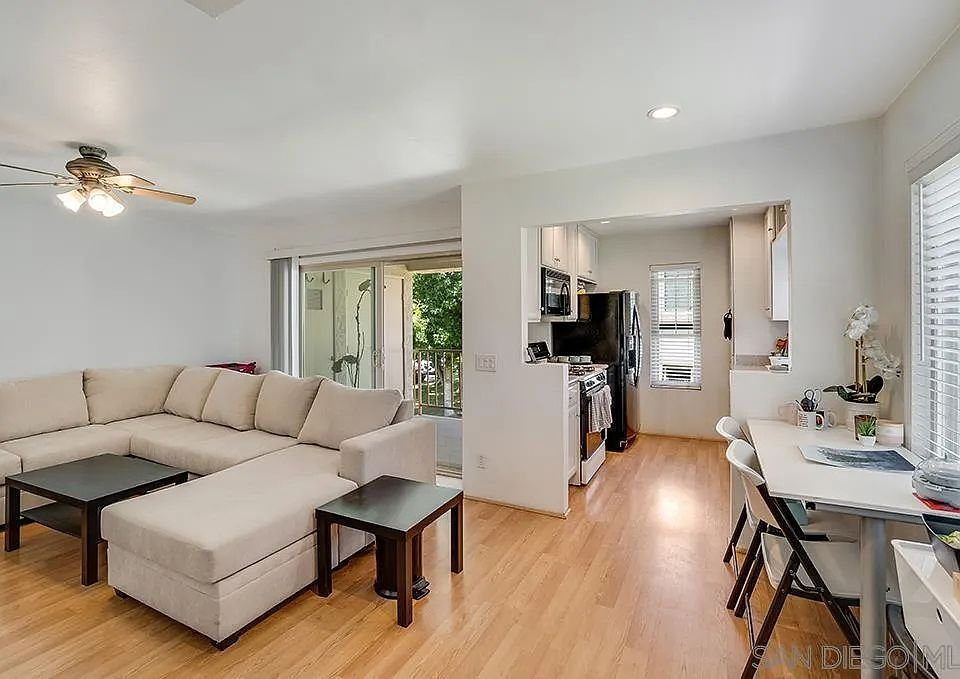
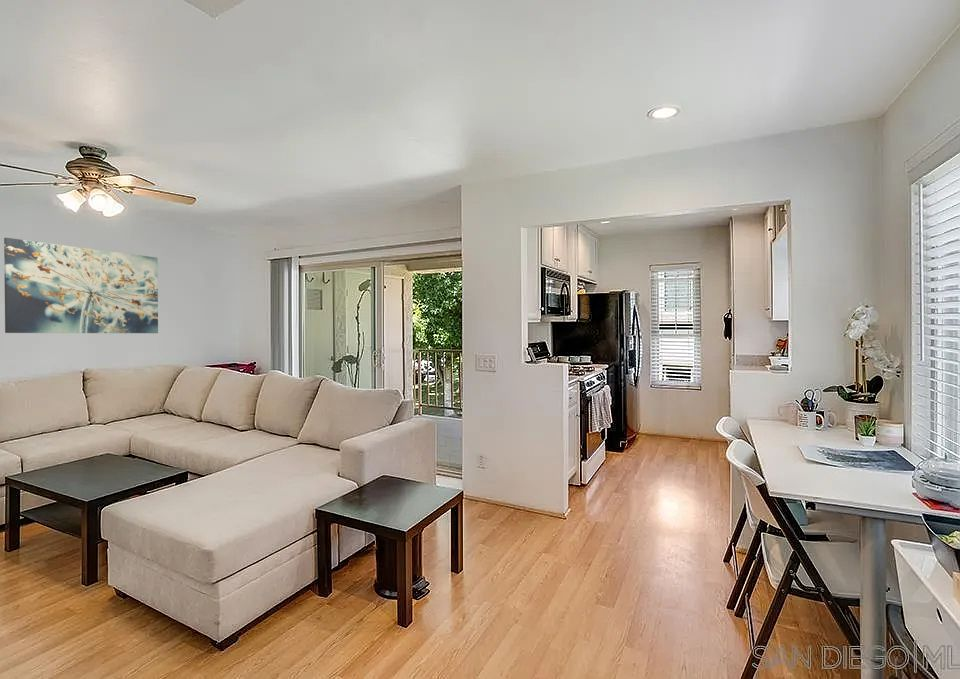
+ wall art [3,237,159,334]
